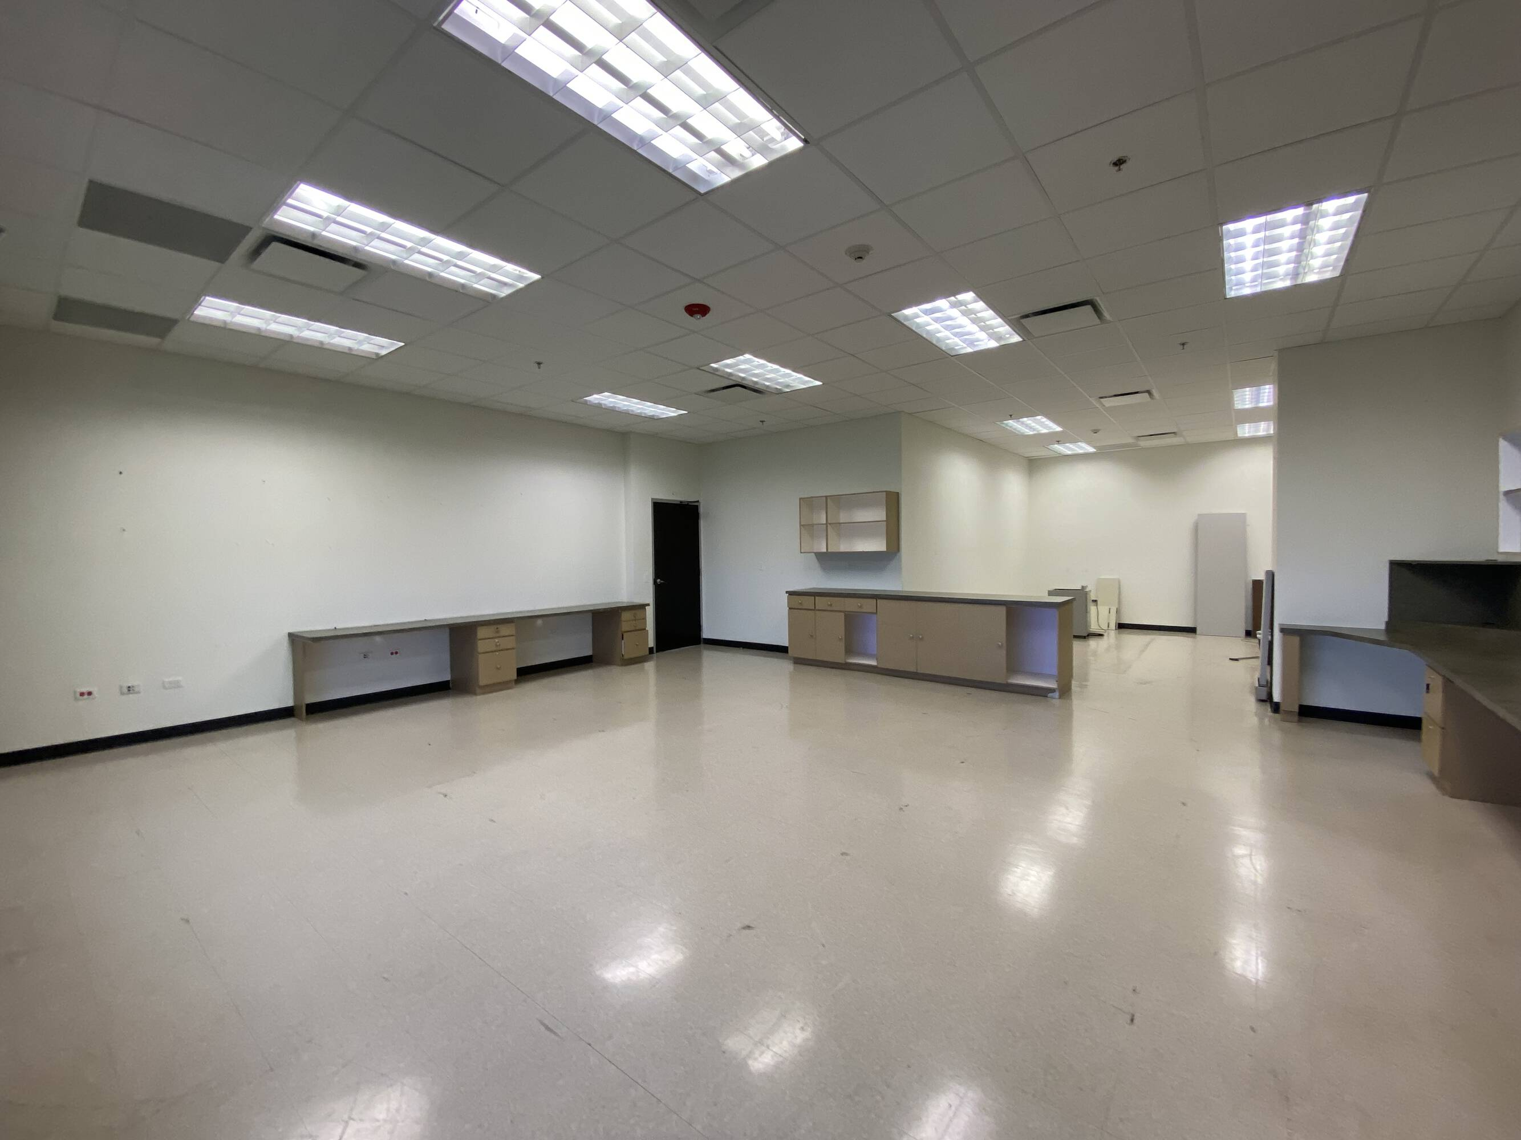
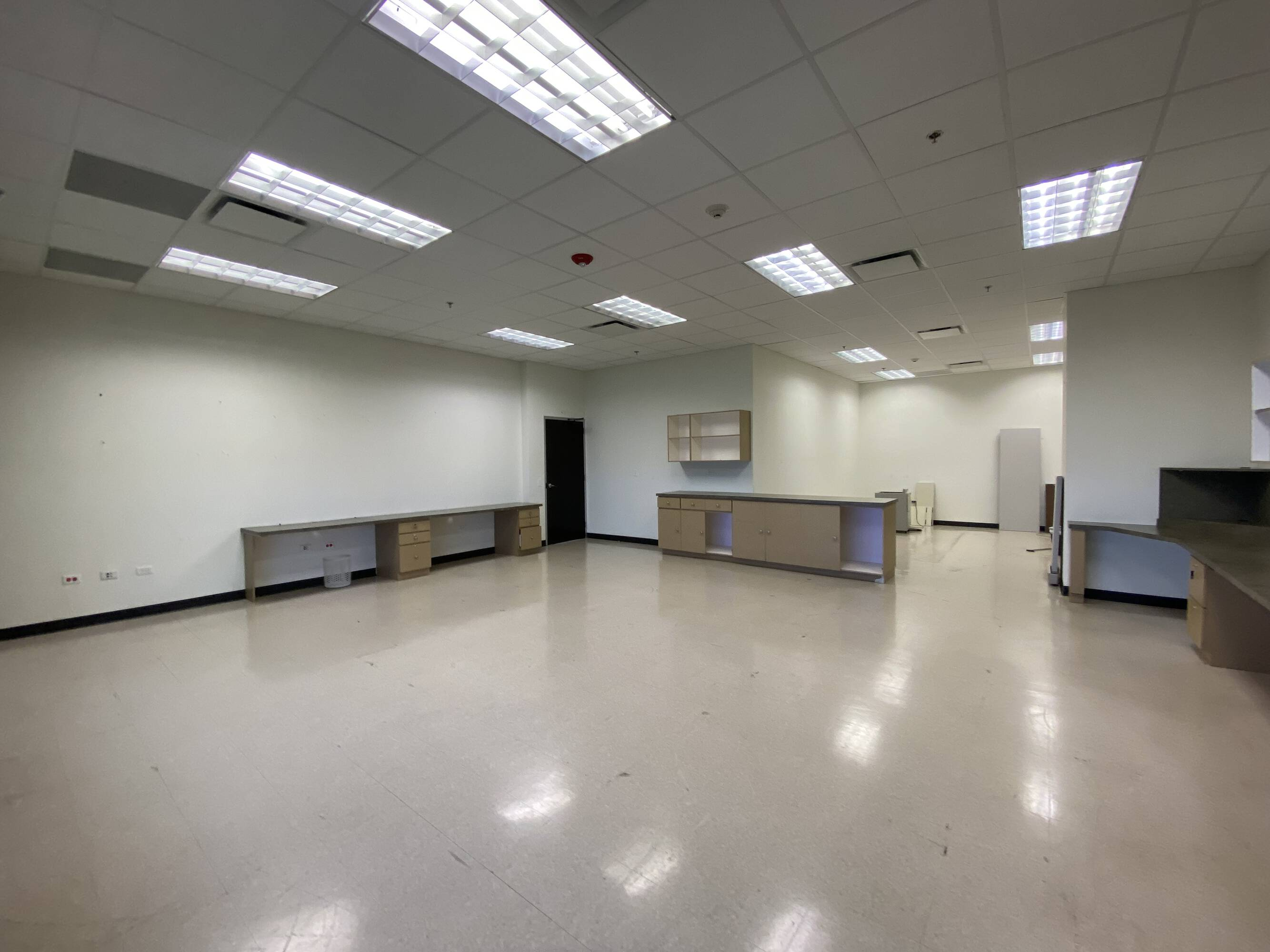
+ waste bin [322,554,352,588]
